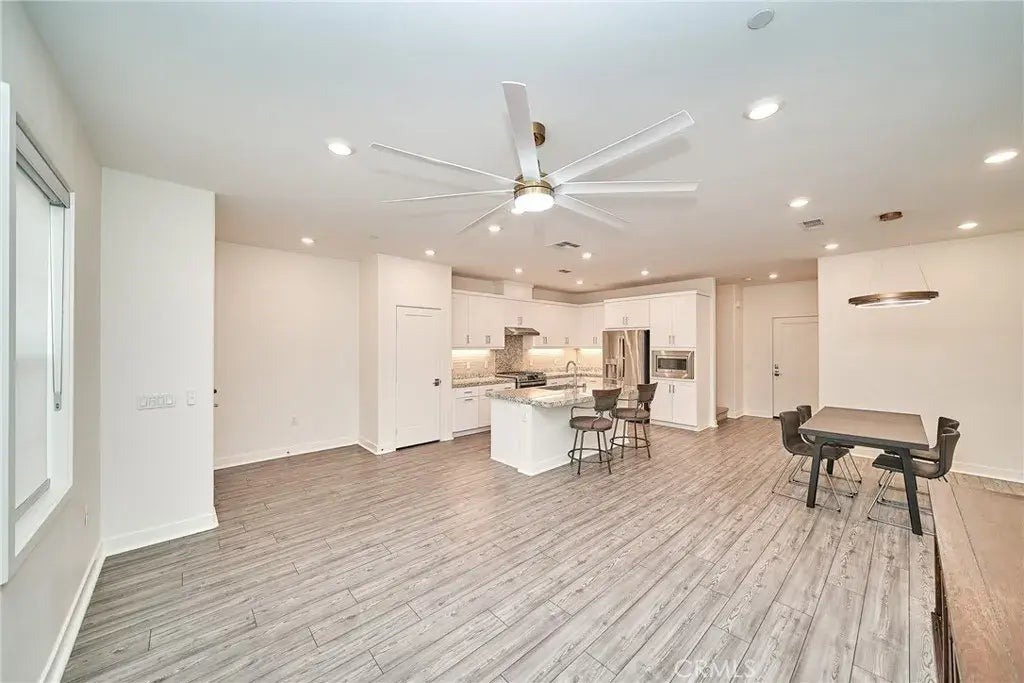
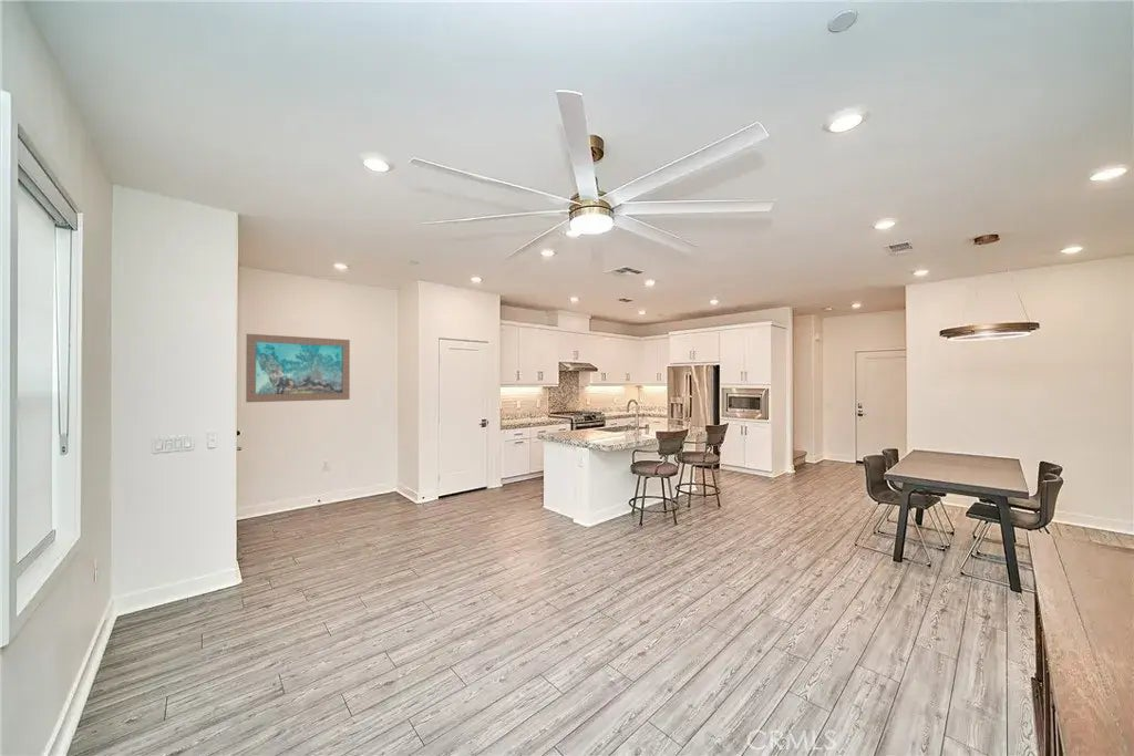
+ wall art [245,333,351,403]
